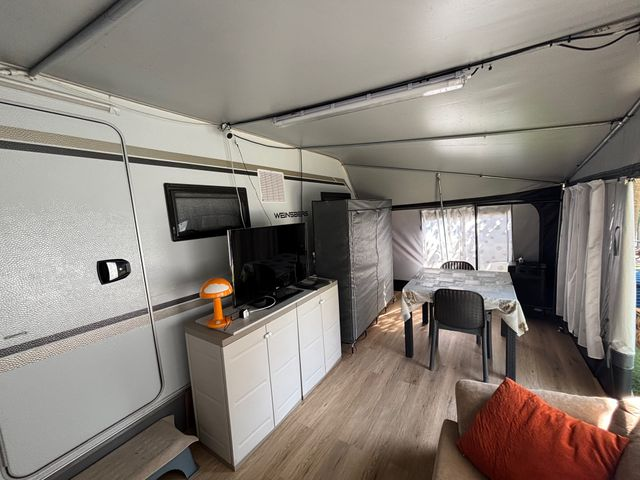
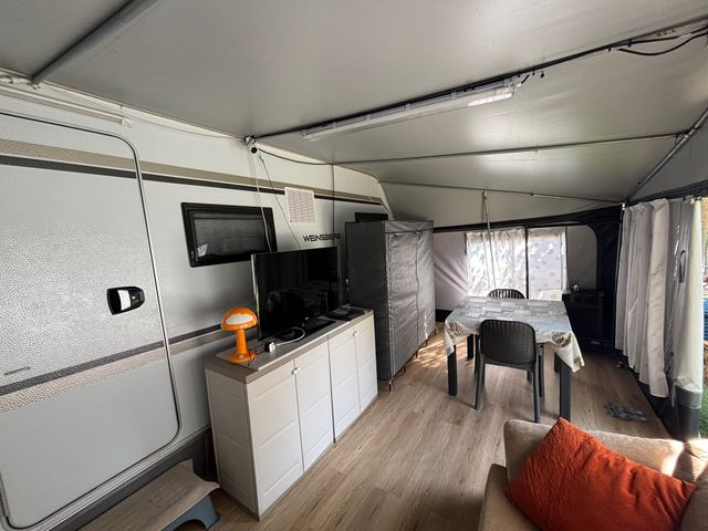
+ slippers [603,402,652,424]
